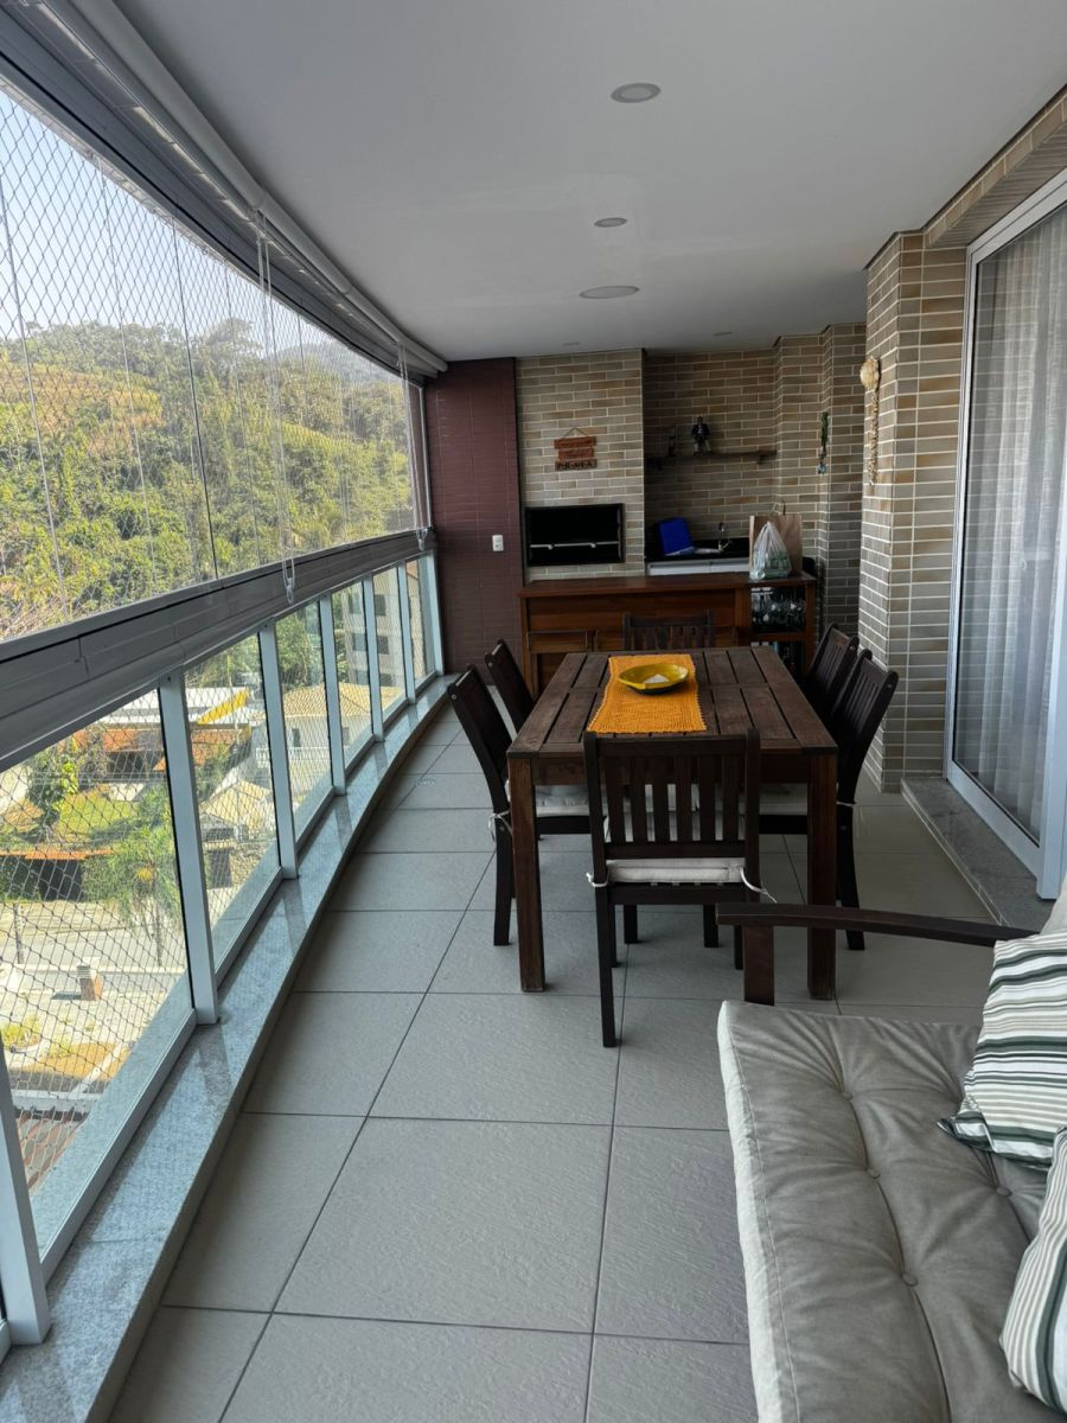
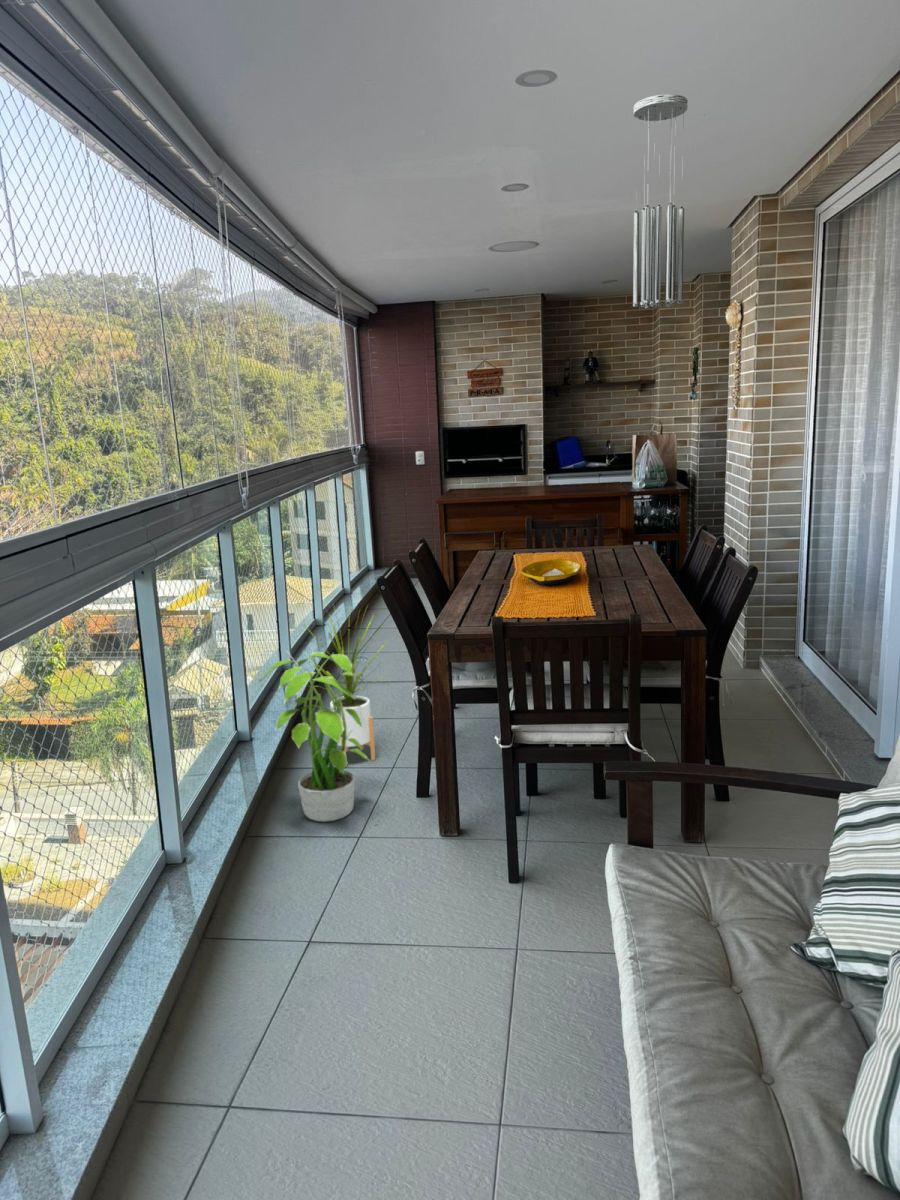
+ wind chime [632,93,689,309]
+ house plant [303,604,391,768]
+ potted plant [256,645,370,823]
